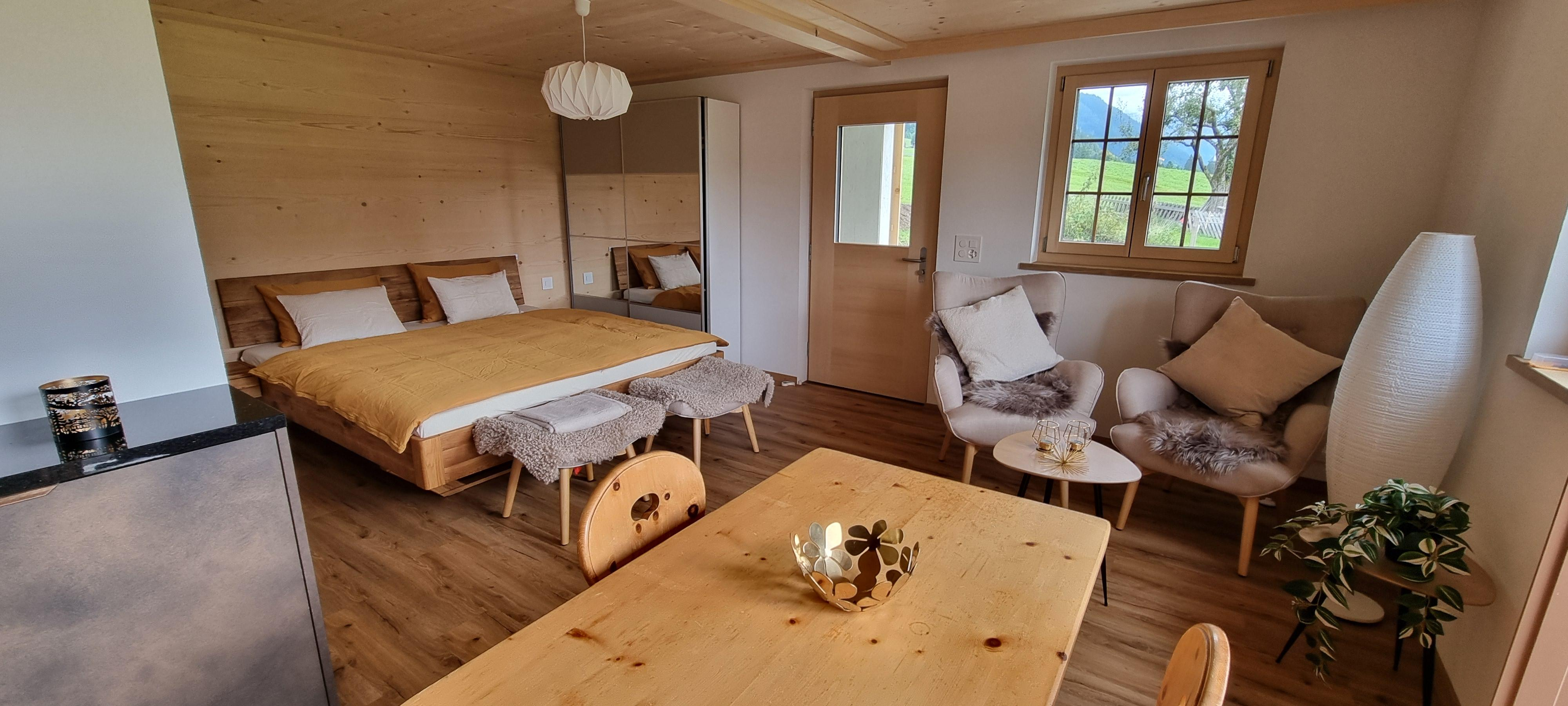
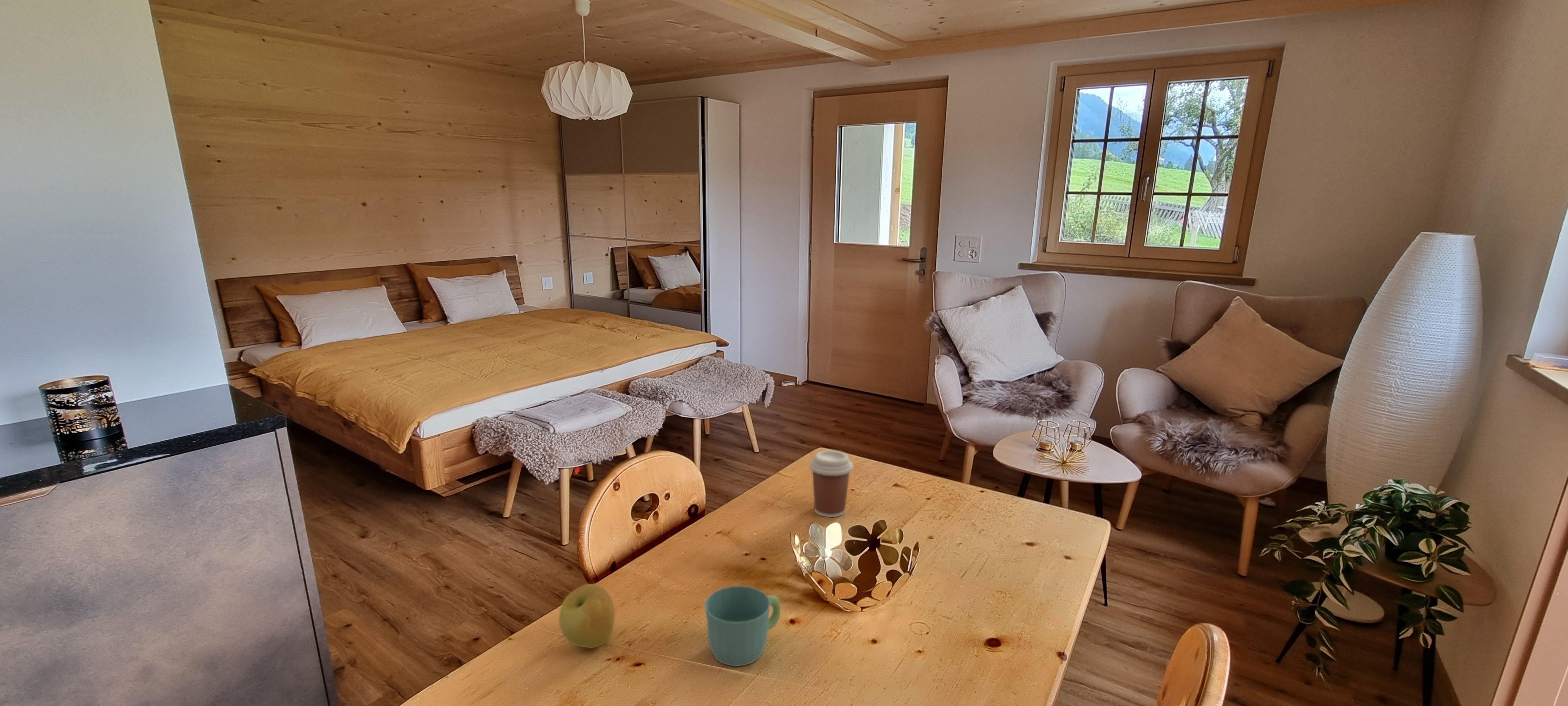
+ coffee cup [809,450,853,518]
+ mug [704,585,781,667]
+ apple [559,583,615,648]
